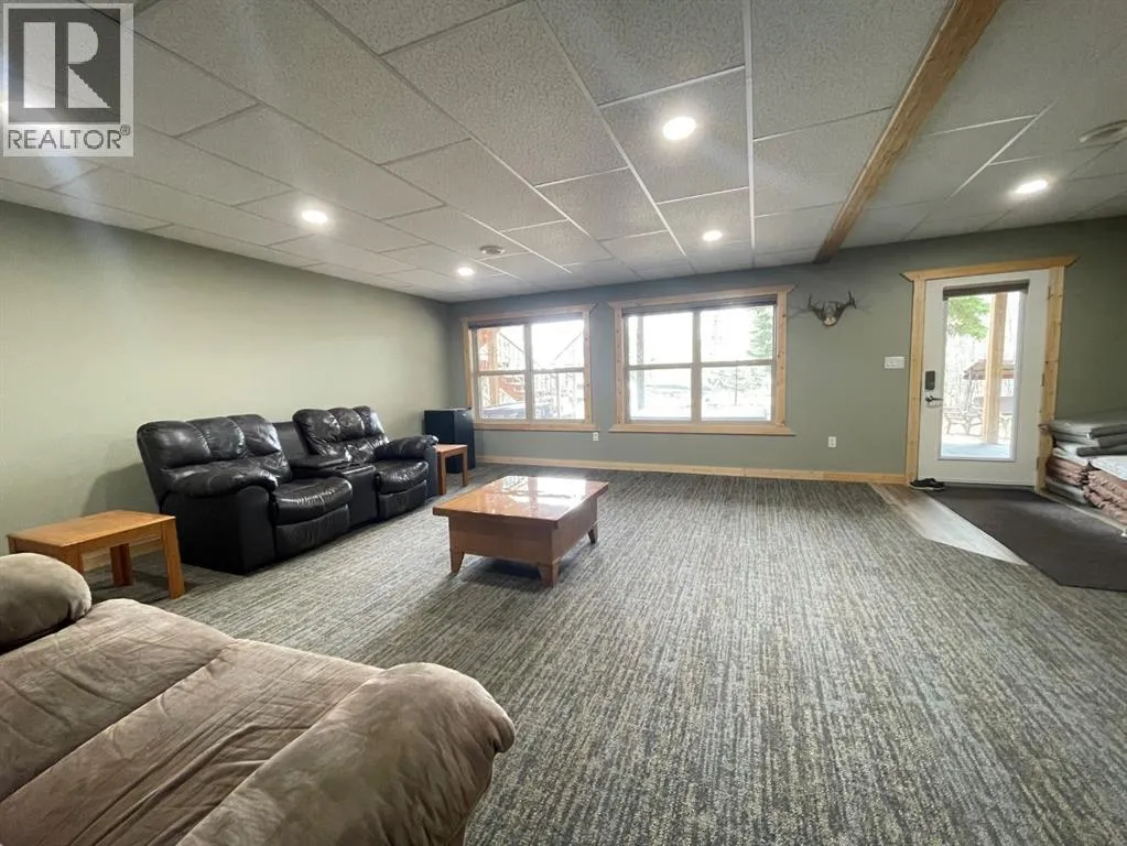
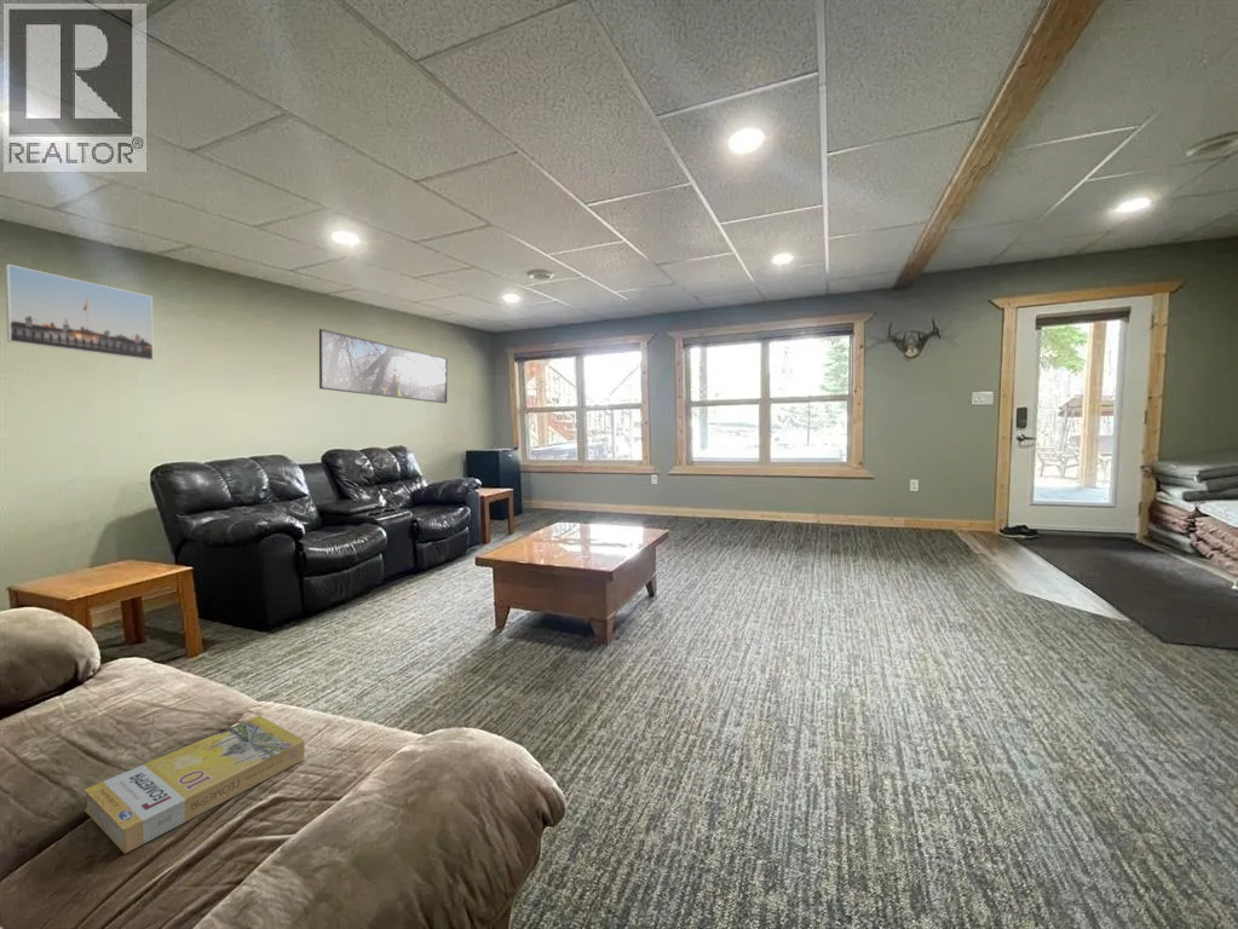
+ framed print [318,328,449,404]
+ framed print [4,262,155,362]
+ book [84,715,306,854]
